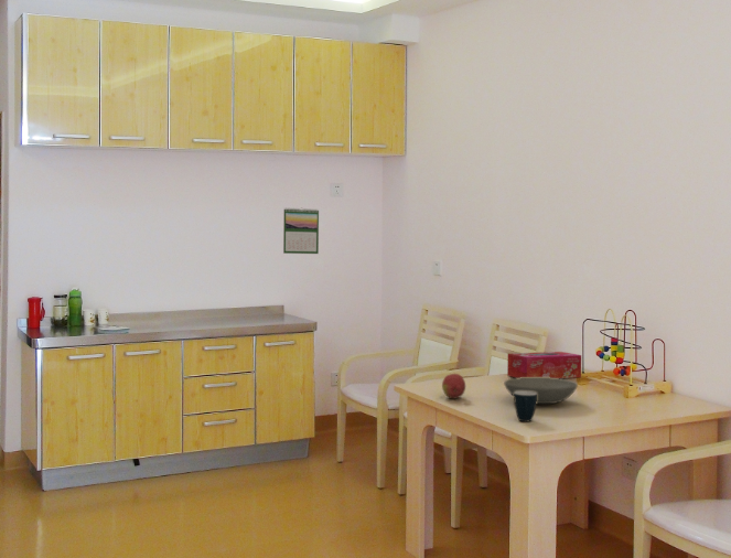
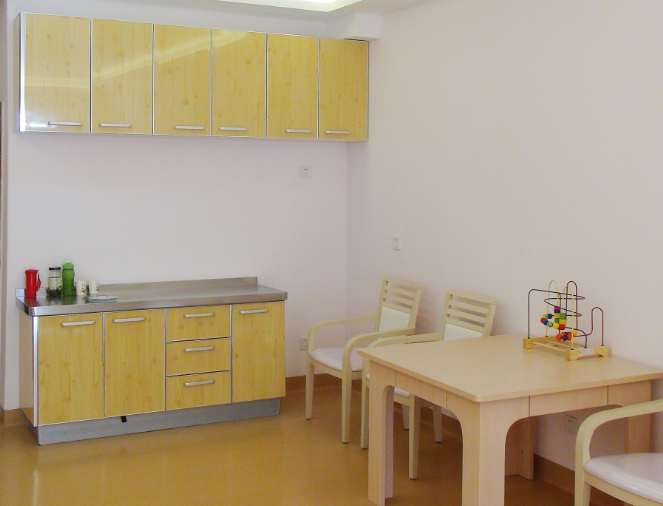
- mug [513,391,537,422]
- tissue box [506,351,582,379]
- calendar [282,207,320,255]
- fruit [441,373,466,399]
- bowl [503,377,579,405]
